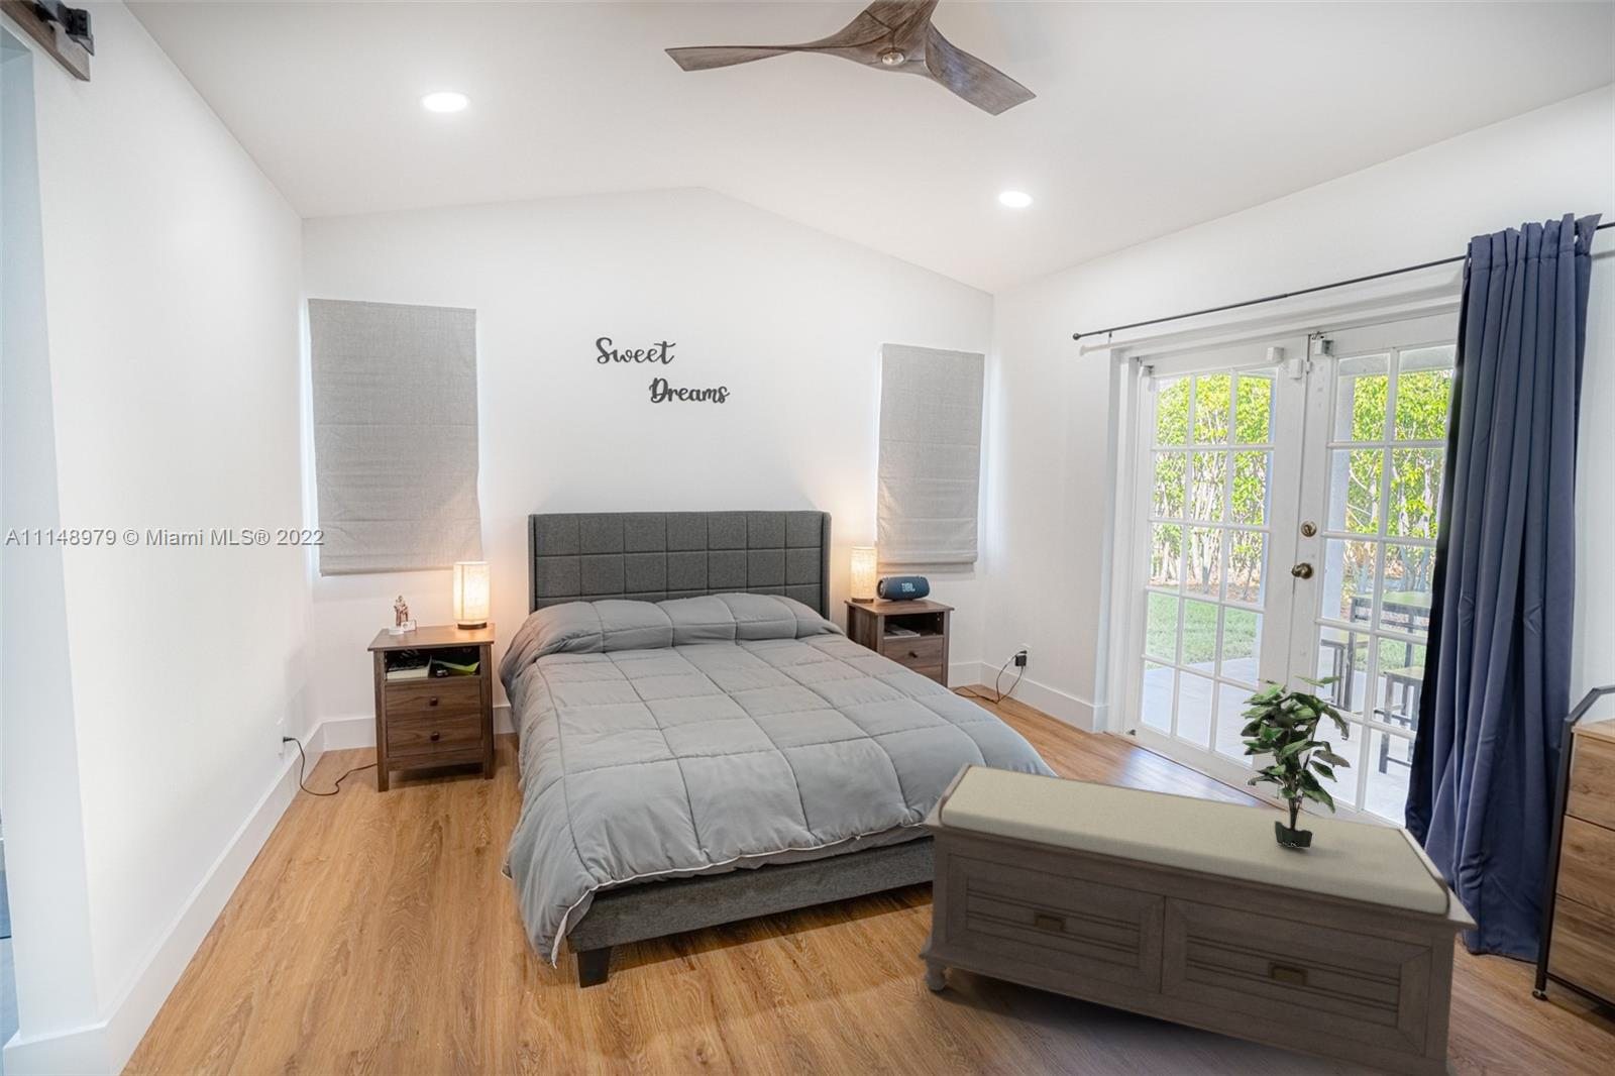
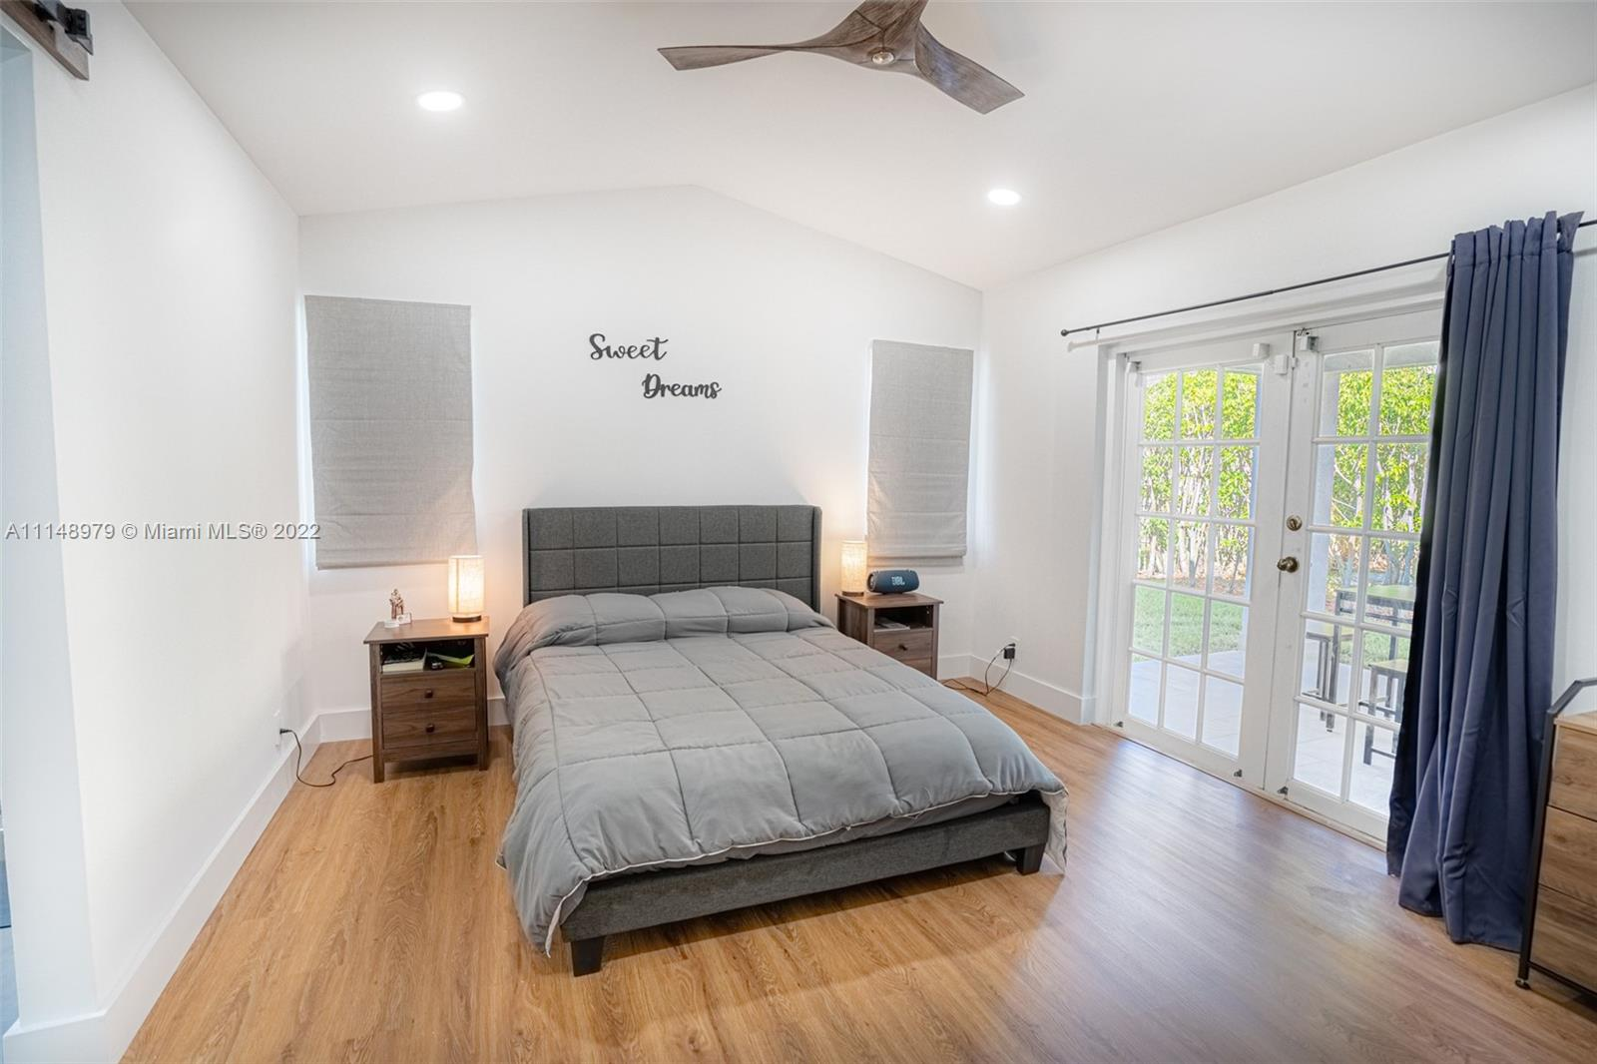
- potted plant [1239,675,1352,848]
- bench [916,763,1479,1076]
